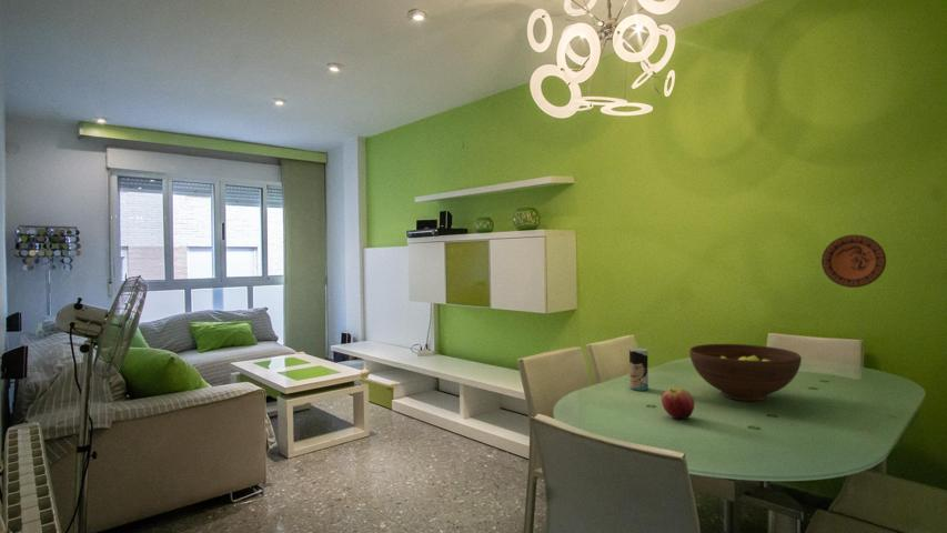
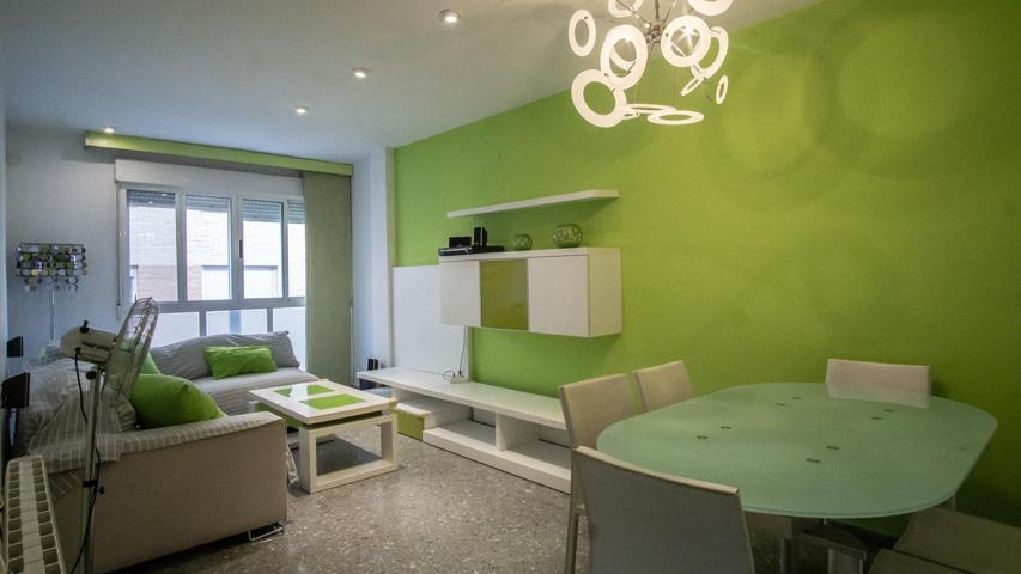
- apple [661,386,695,420]
- decorative plate [820,234,887,289]
- fruit bowl [688,343,803,402]
- cup [628,346,649,392]
